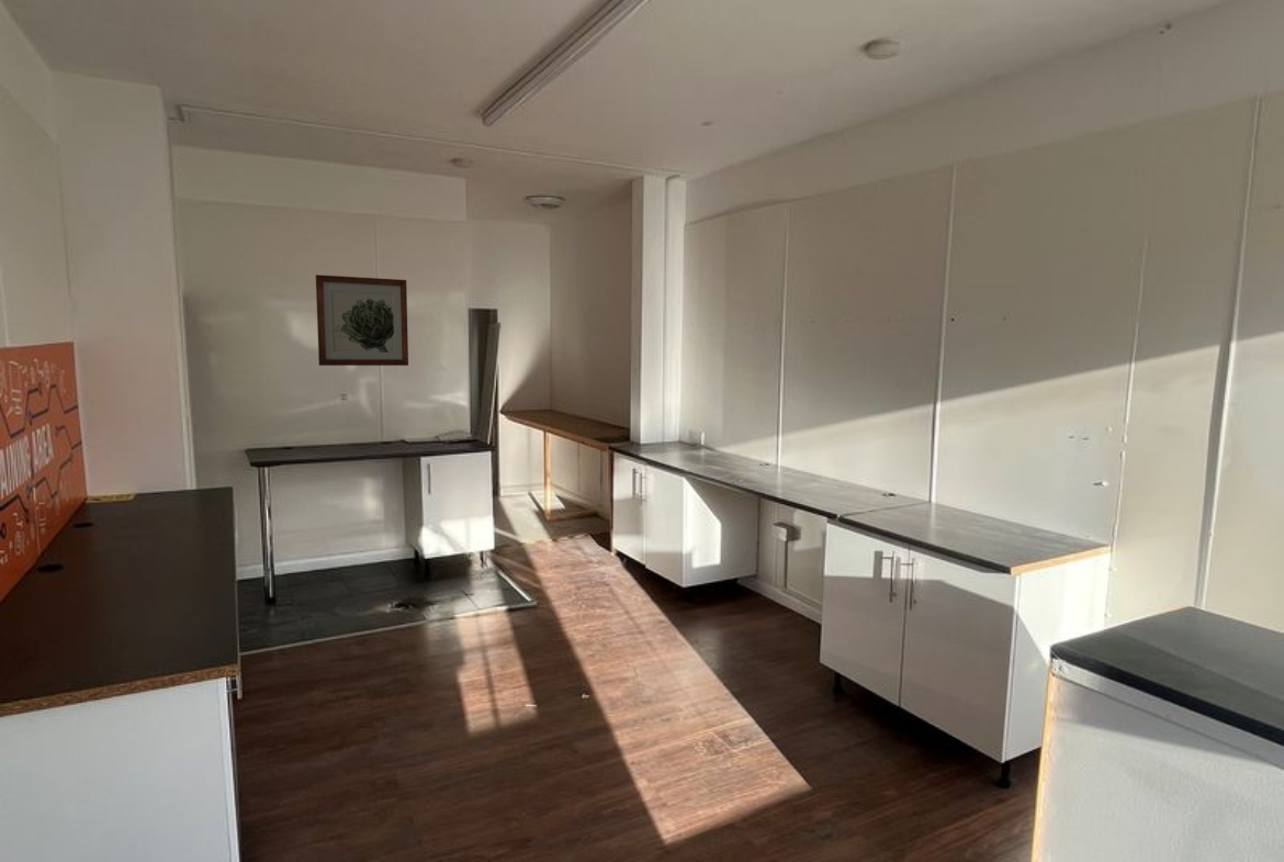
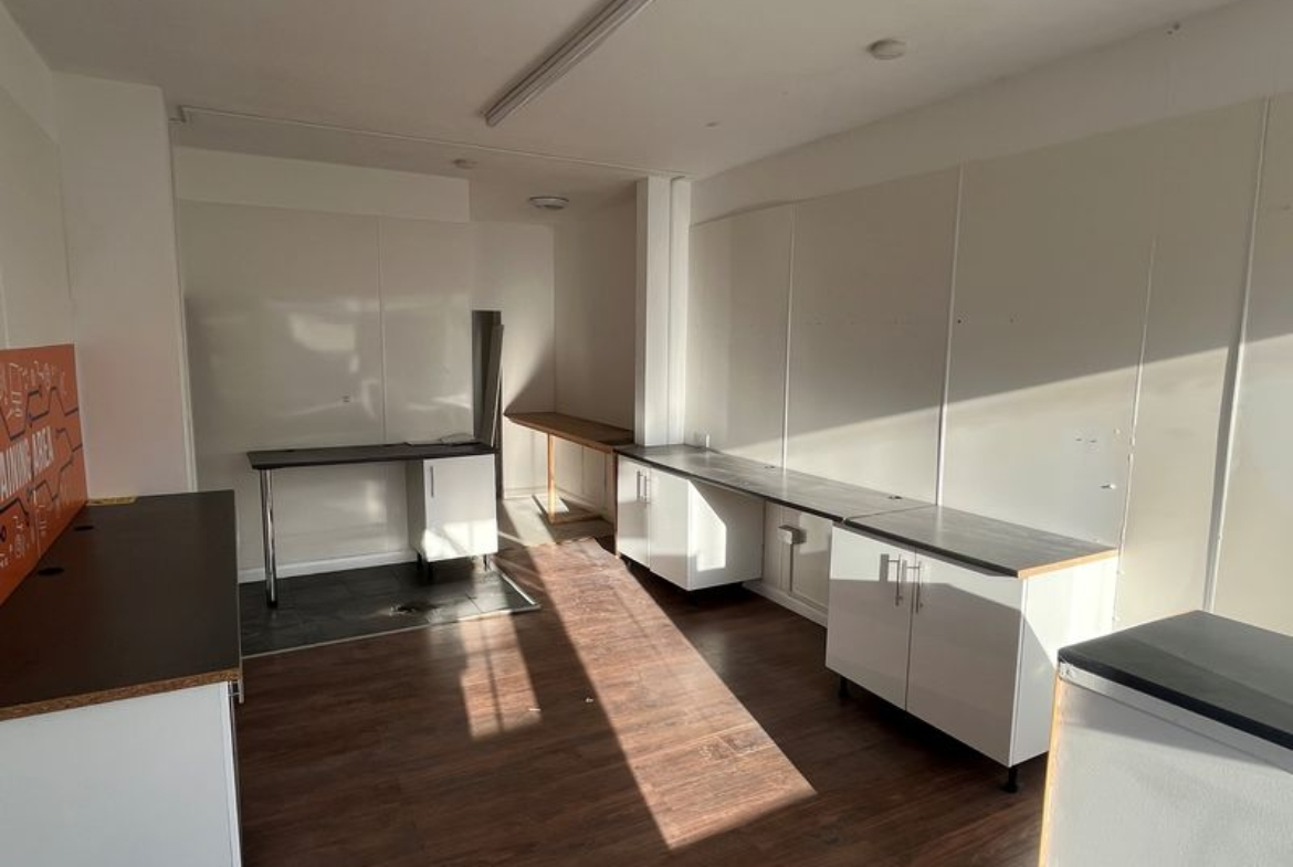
- wall art [315,273,409,367]
